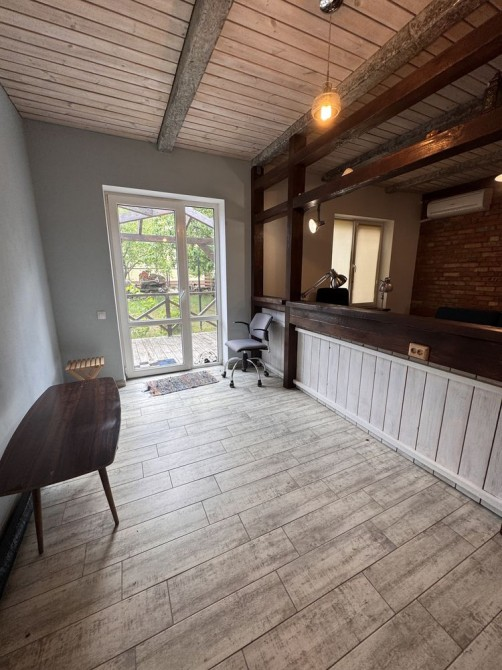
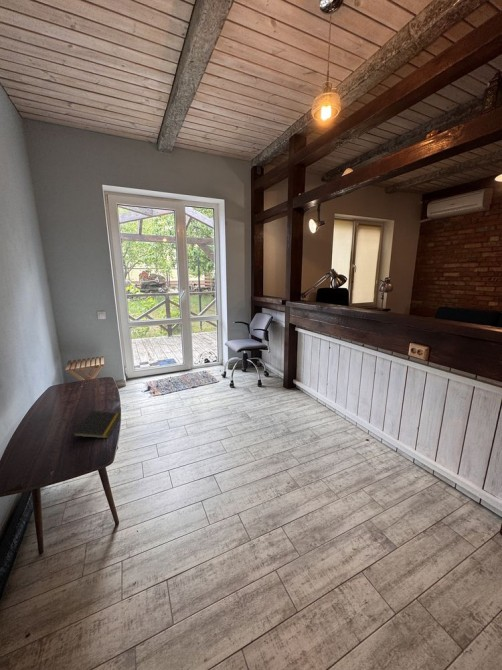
+ notepad [72,410,122,443]
